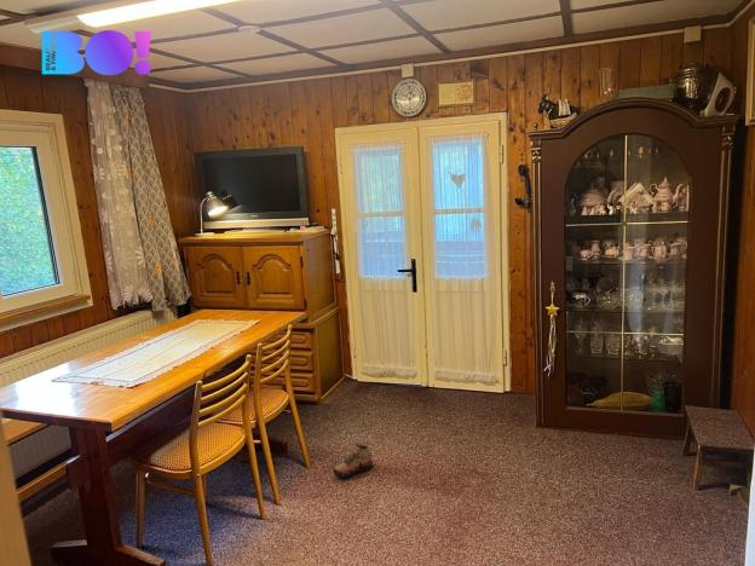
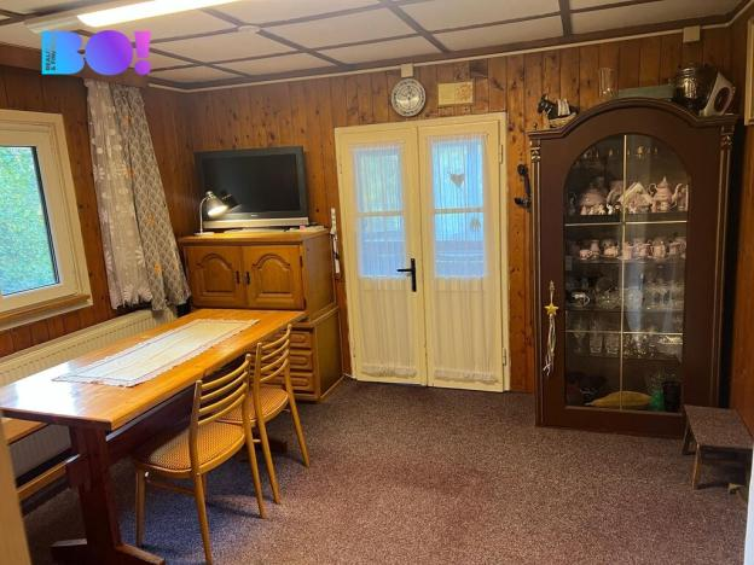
- shoe [333,443,374,480]
